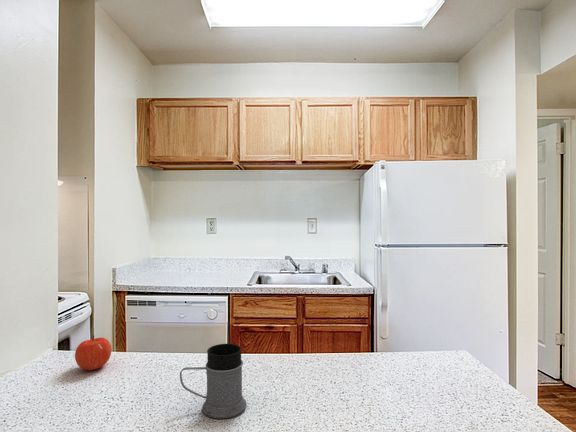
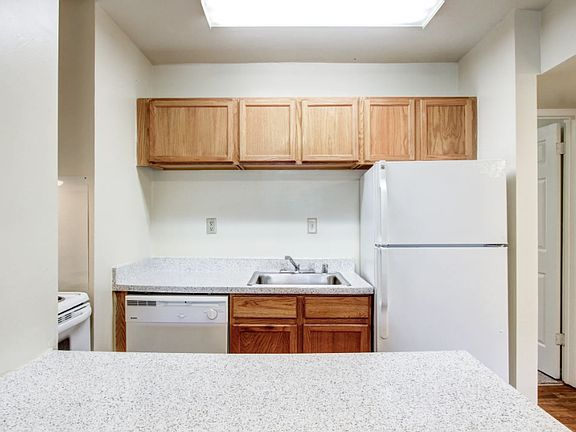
- mug [179,343,247,420]
- apple [74,335,113,371]
